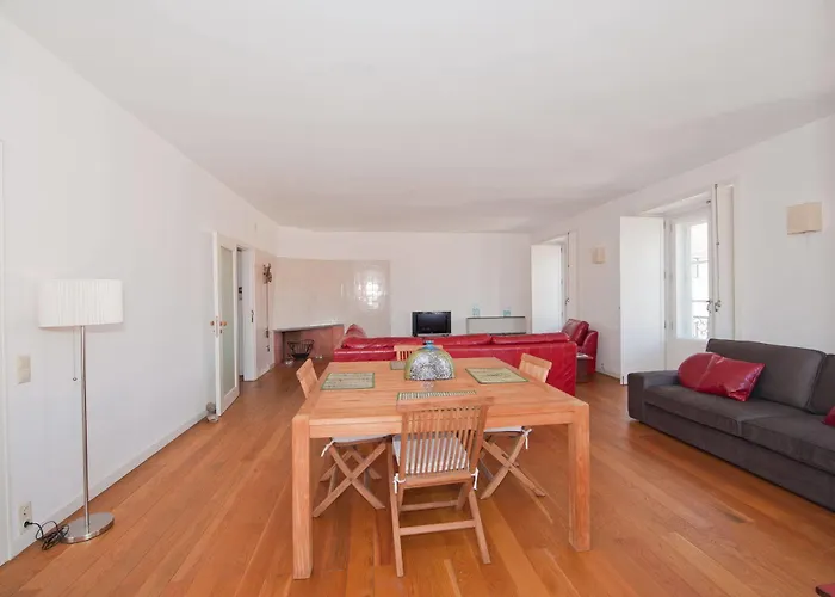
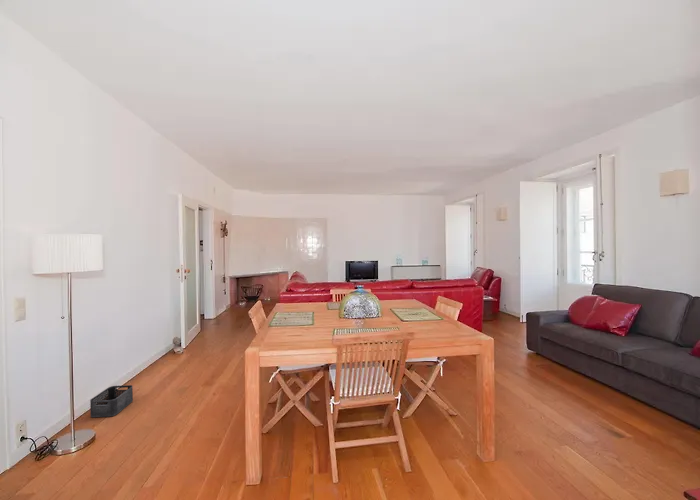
+ storage bin [89,384,134,418]
